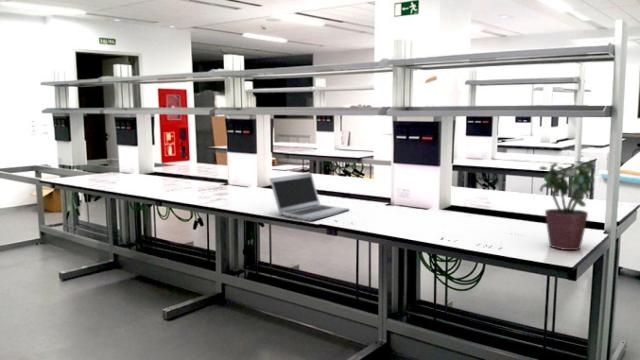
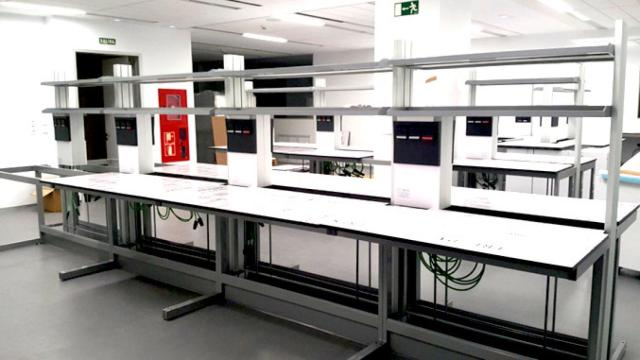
- potted plant [538,159,596,251]
- laptop [268,172,350,222]
